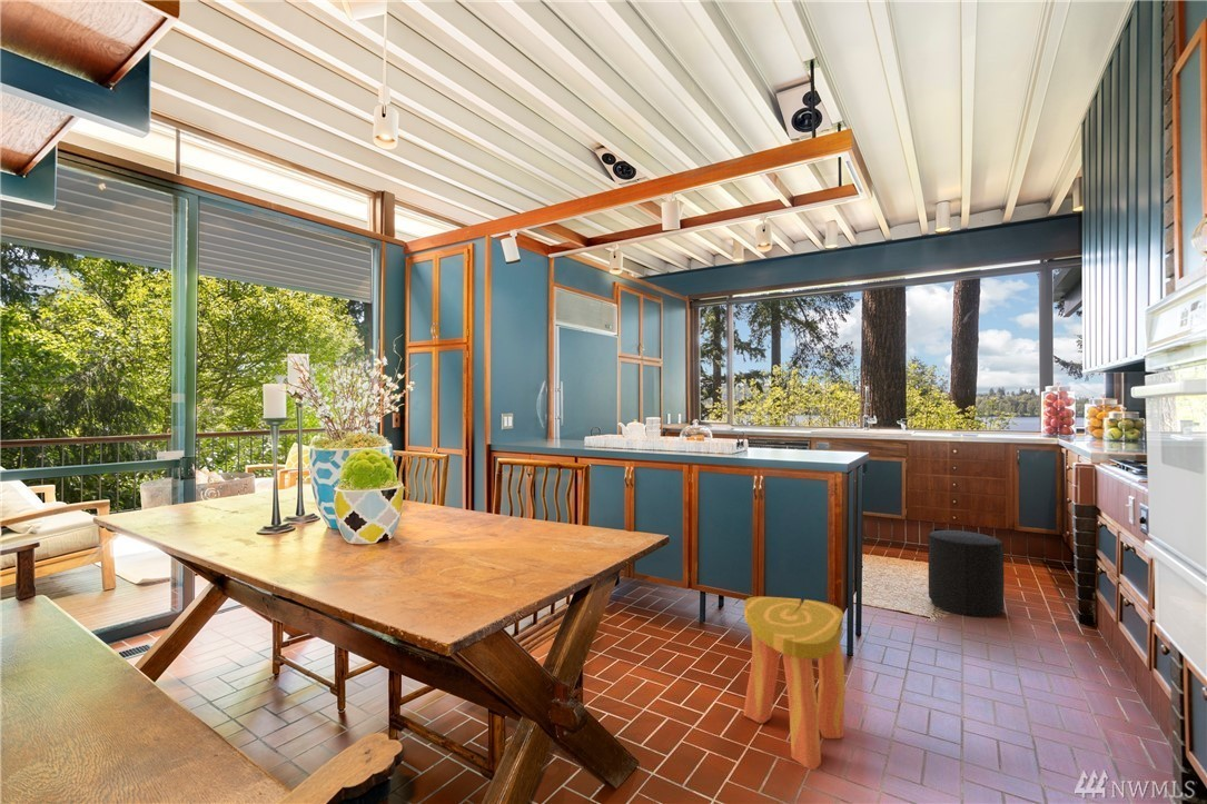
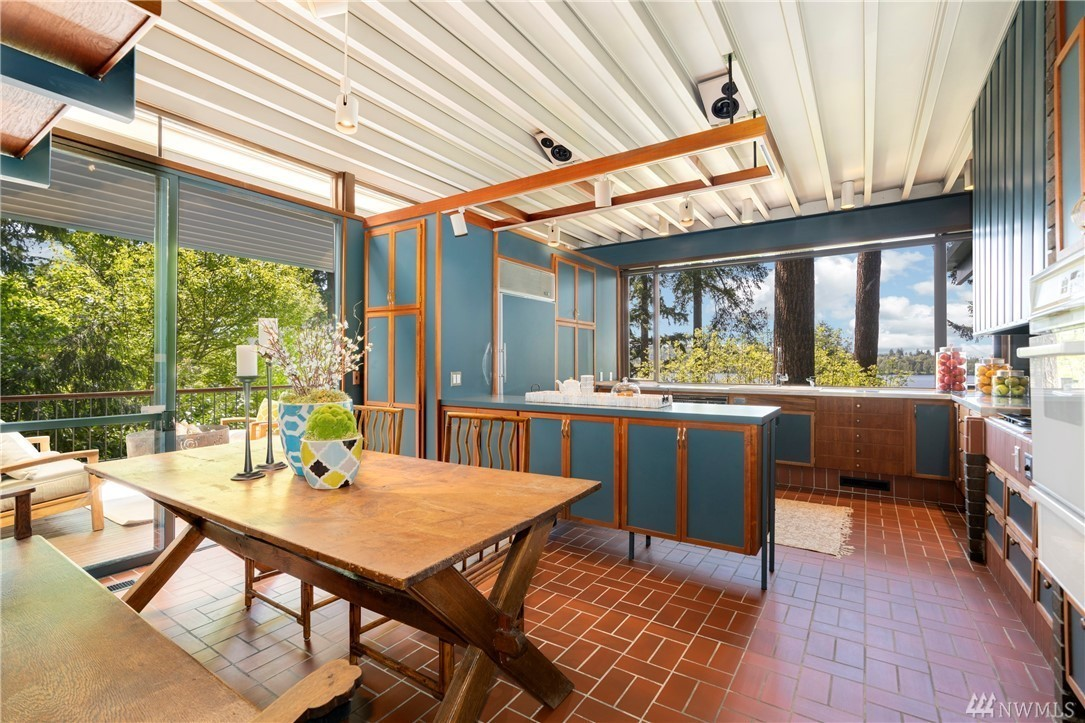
- stool [742,596,847,771]
- stool [927,529,1005,618]
